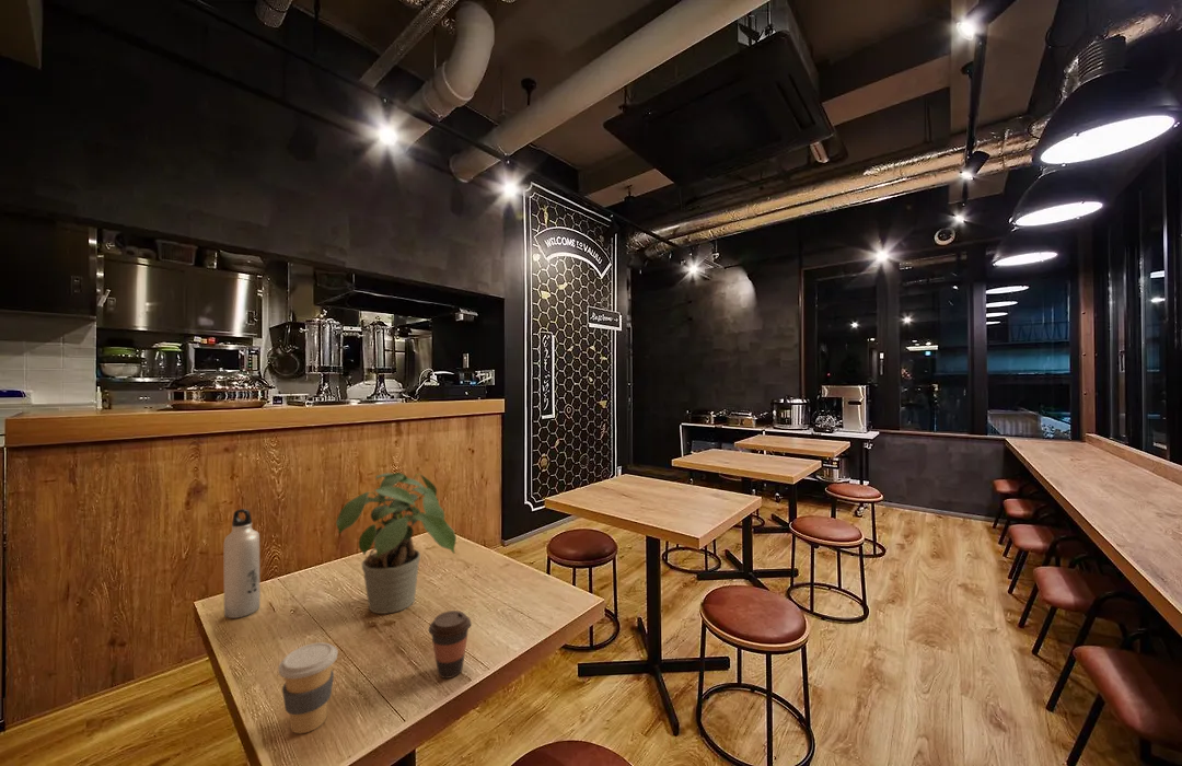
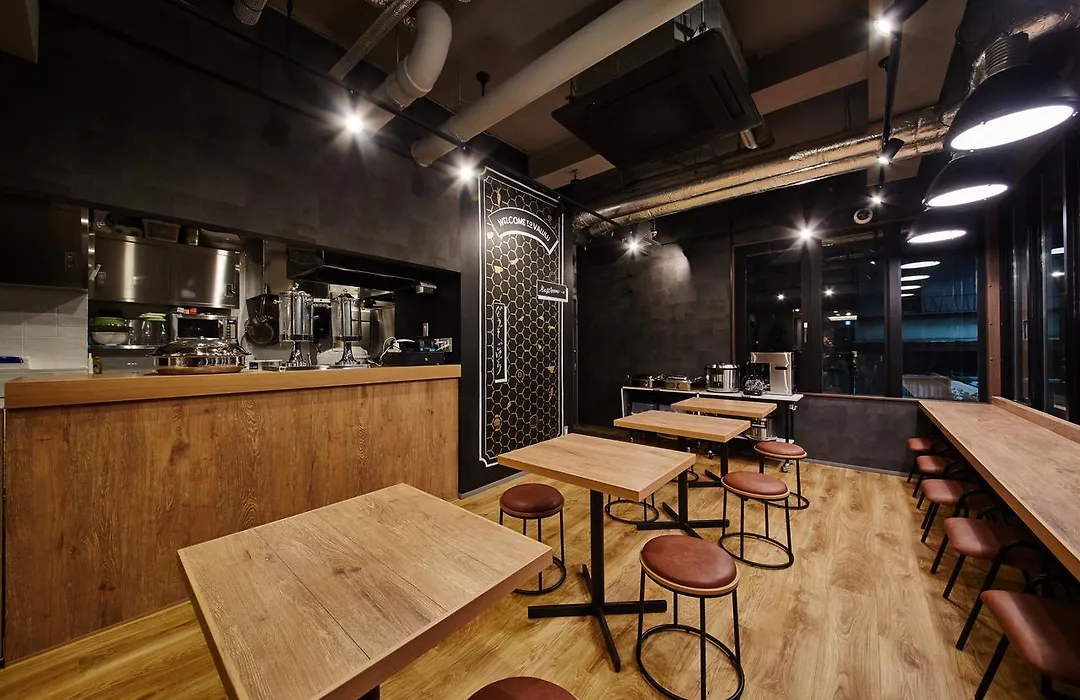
- coffee cup [277,641,339,734]
- water bottle [222,508,262,619]
- coffee cup [428,610,473,680]
- potted plant [335,472,457,615]
